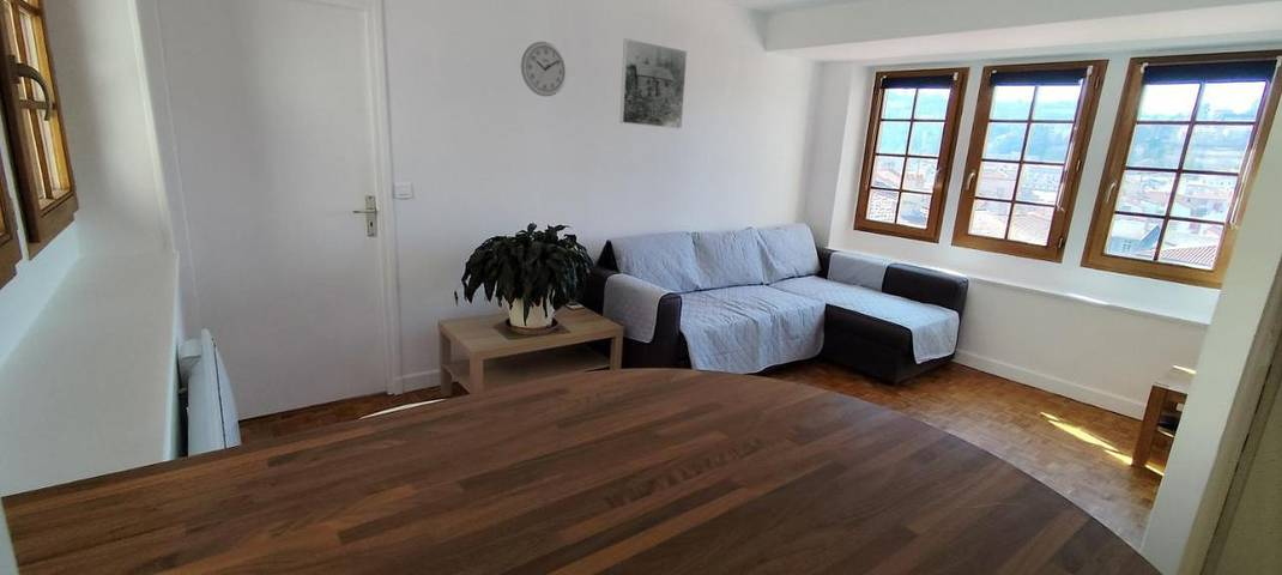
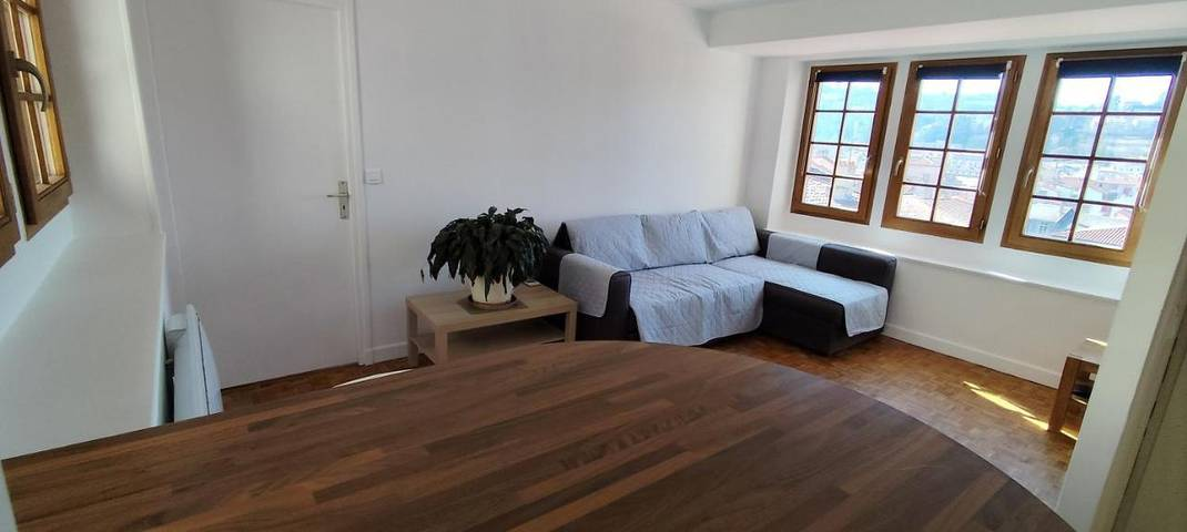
- wall clock [520,41,568,97]
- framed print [618,37,688,129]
